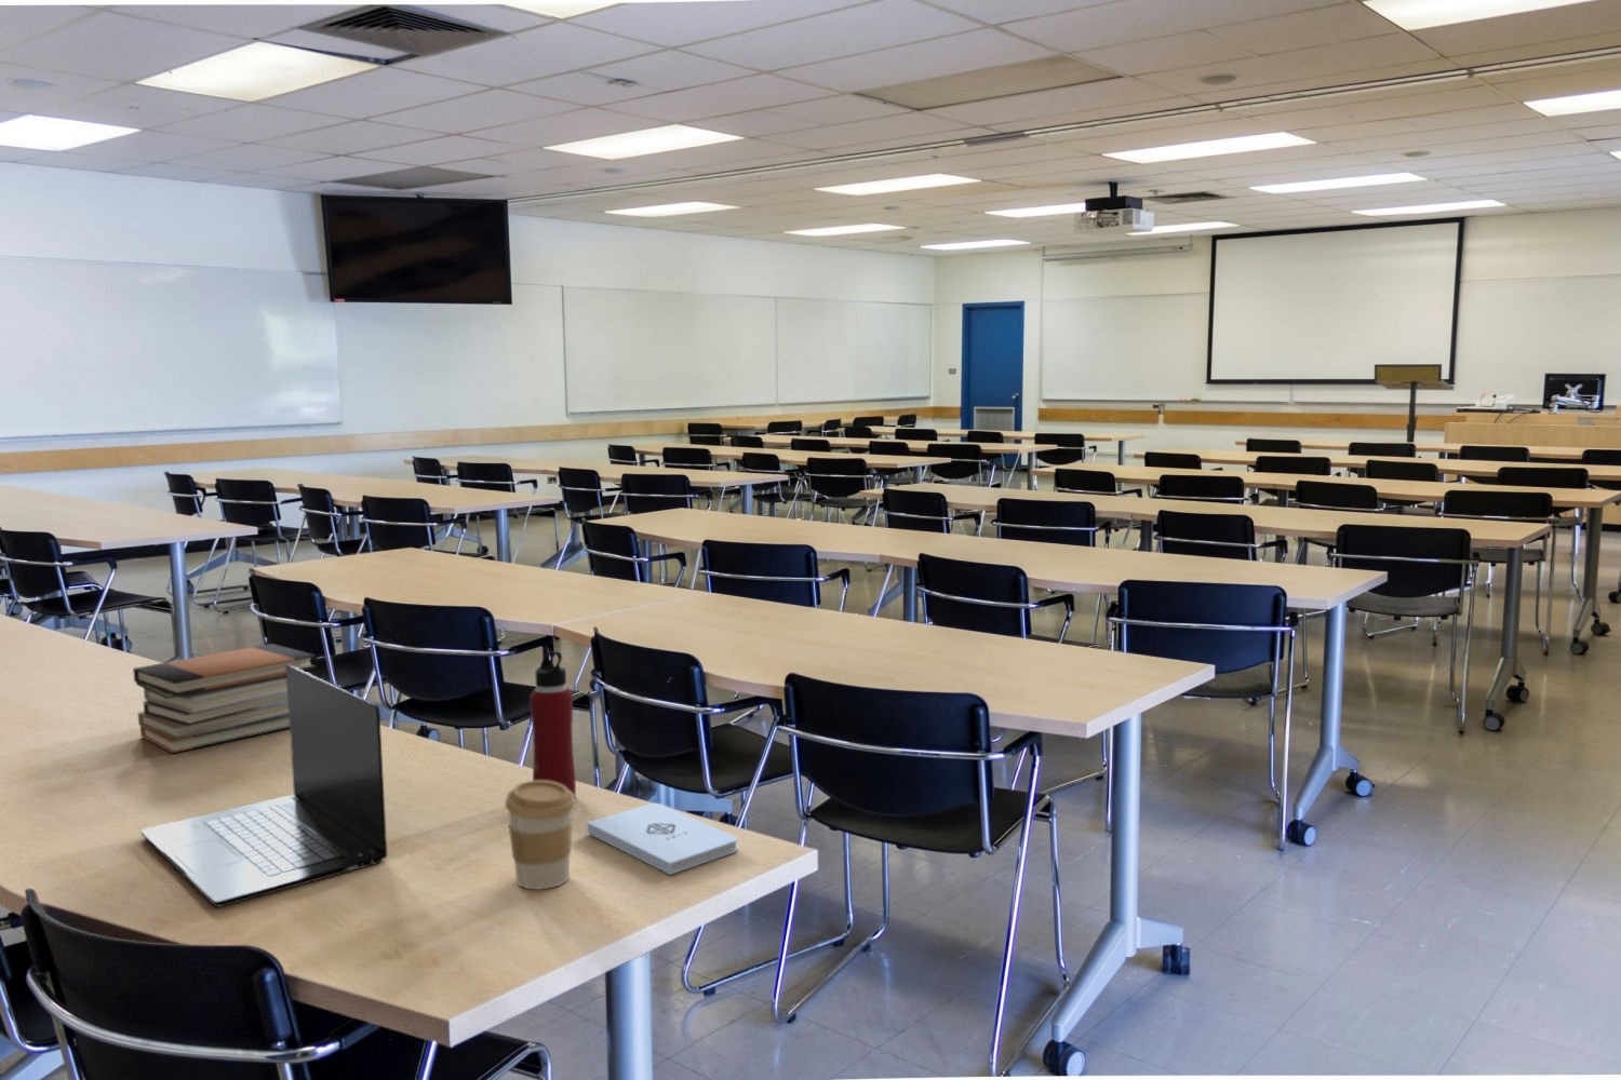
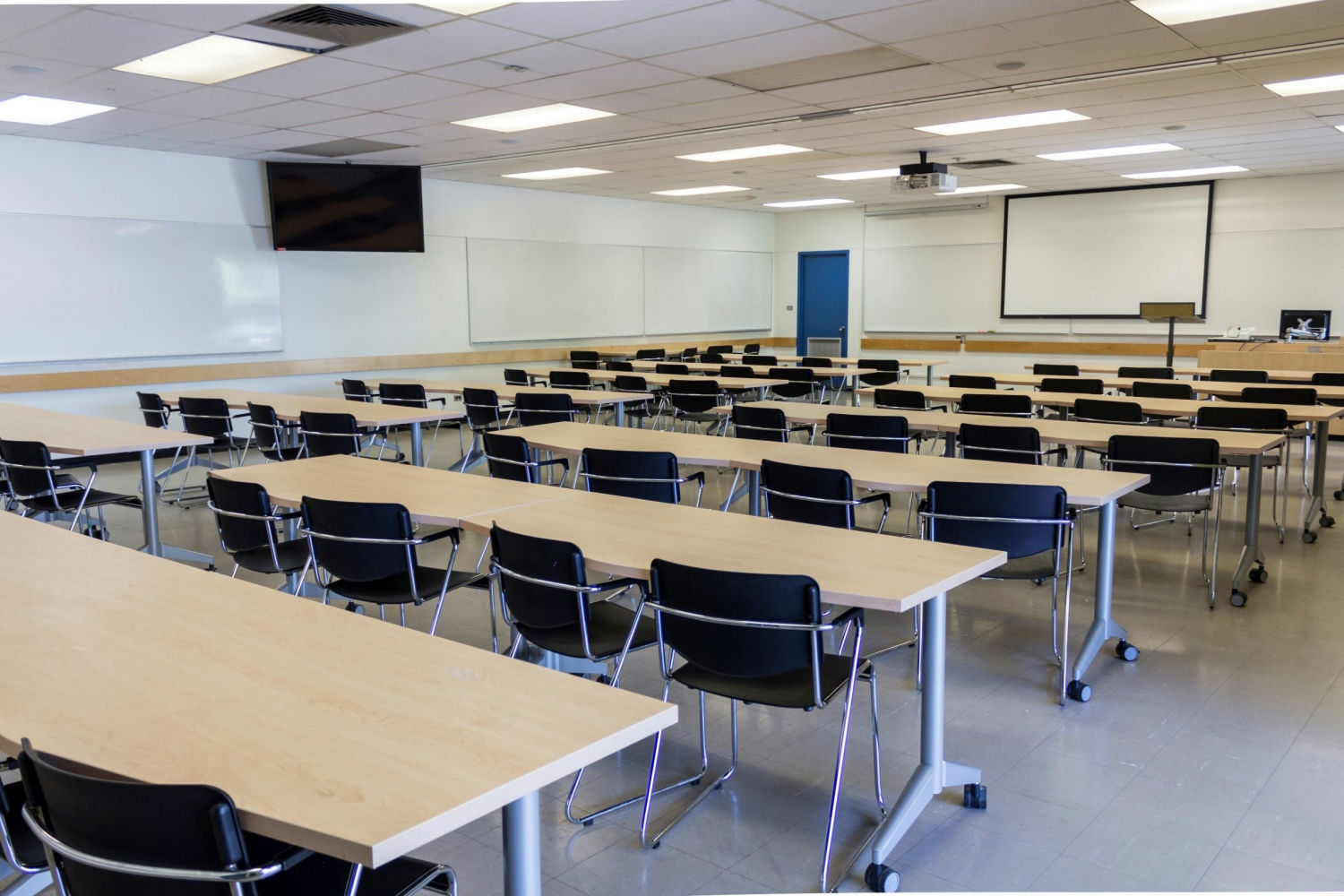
- notepad [586,803,739,876]
- coffee cup [504,780,577,890]
- book stack [131,642,317,753]
- water bottle [529,647,577,798]
- laptop [140,665,388,909]
